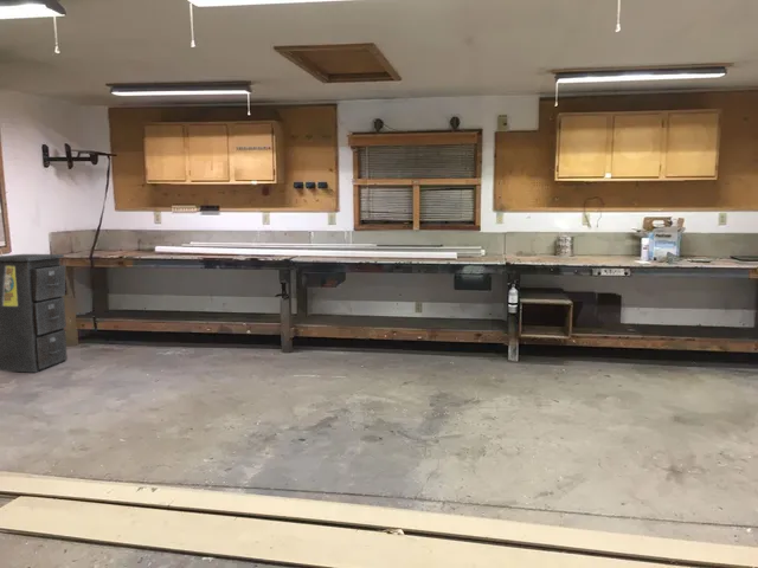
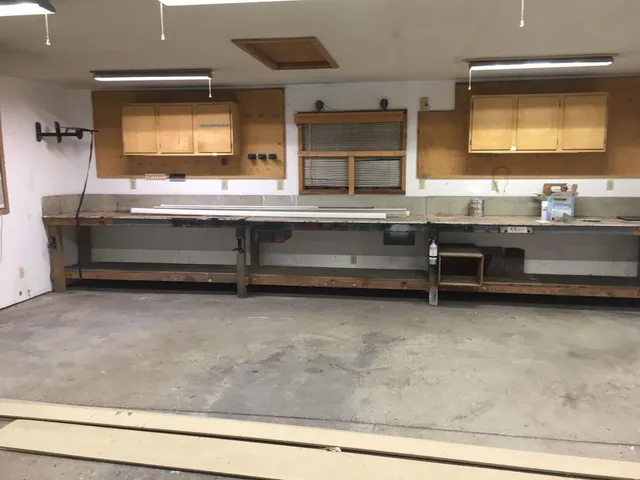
- filing cabinet [0,253,69,373]
